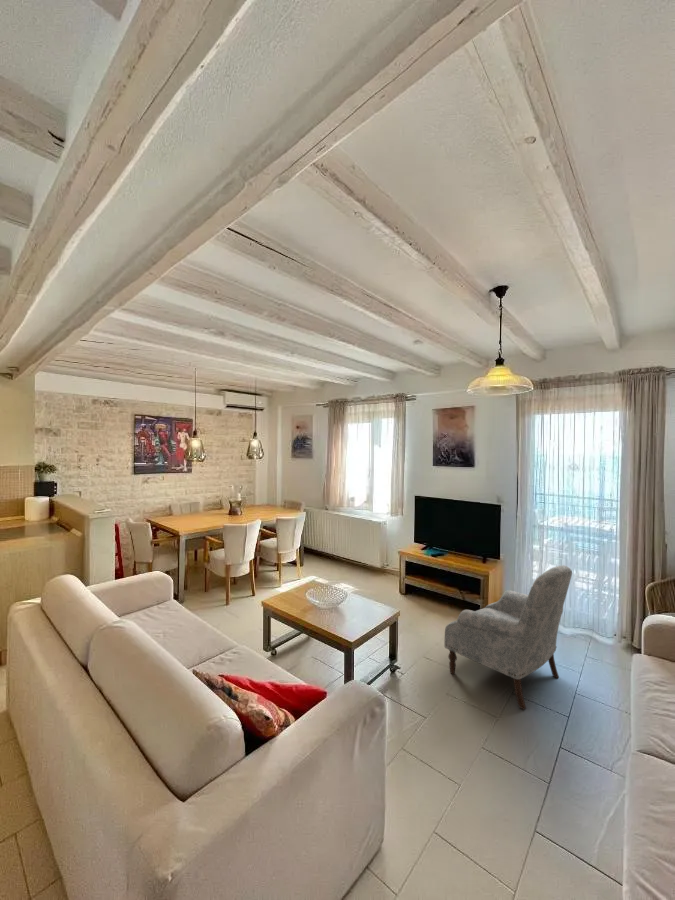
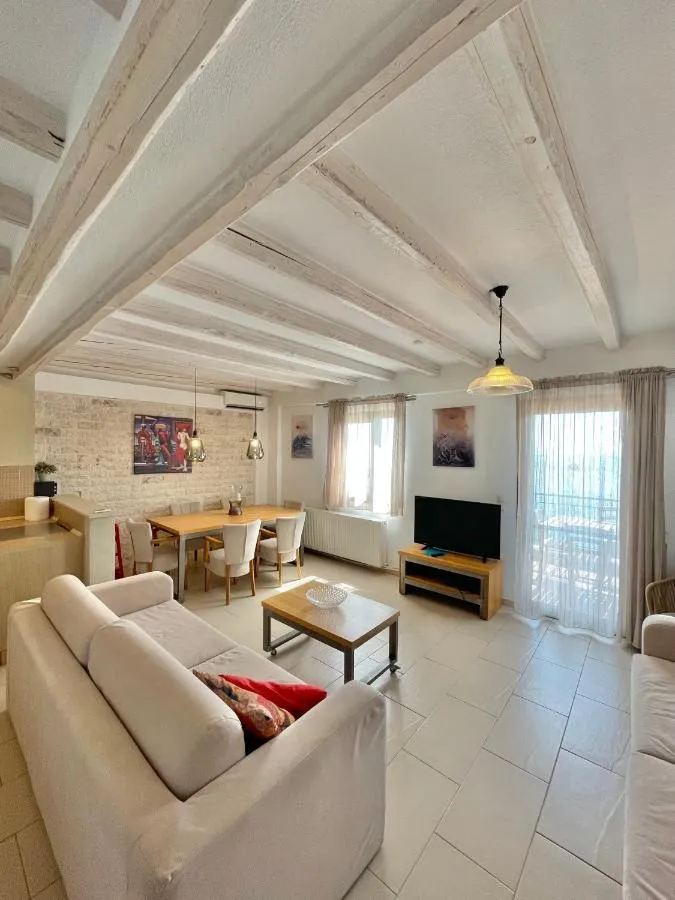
- armchair [443,564,573,711]
